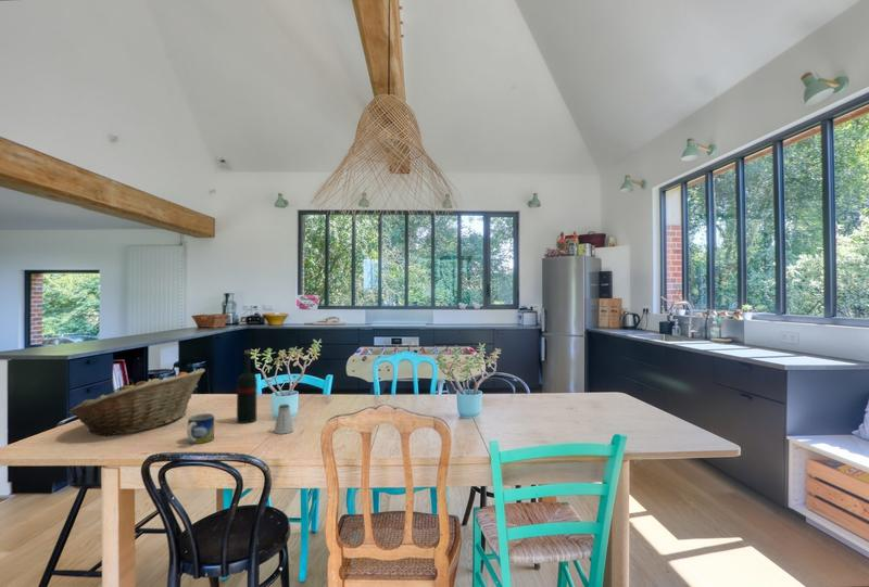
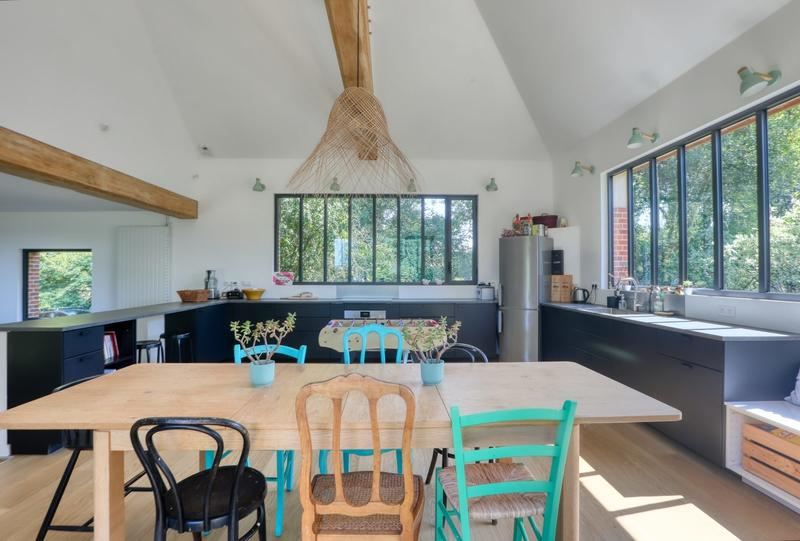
- saltshaker [273,404,294,435]
- wine bottle [236,349,259,424]
- mug [186,412,215,445]
- fruit basket [67,367,206,437]
